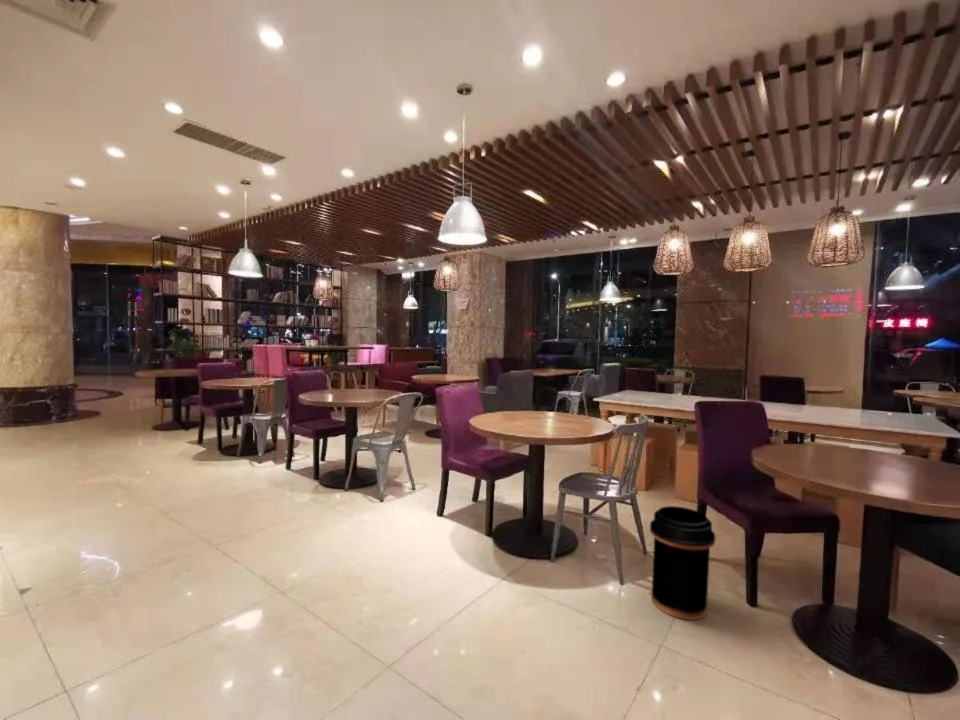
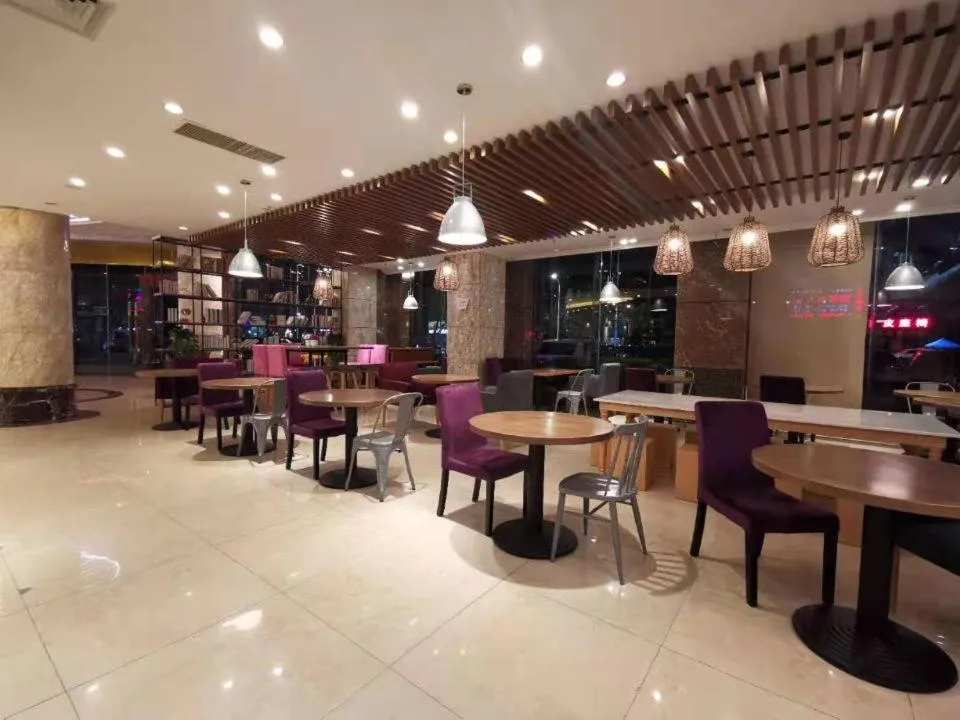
- trash can [649,505,717,621]
